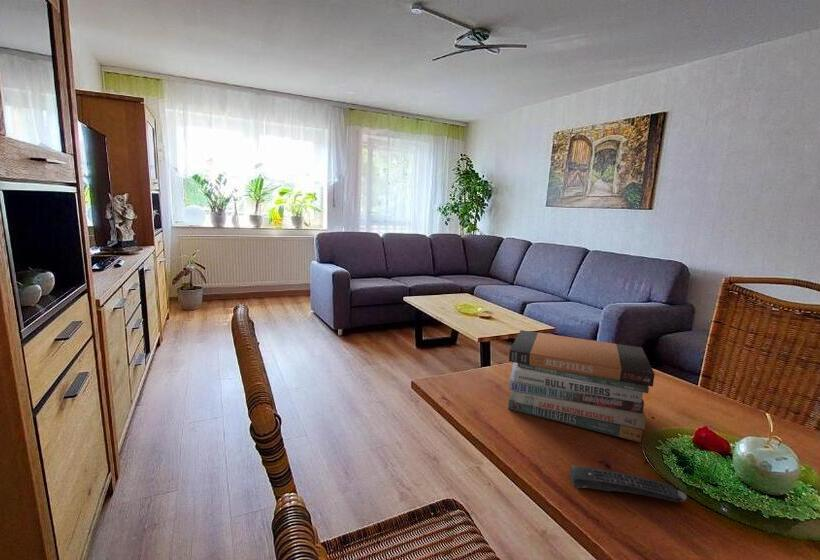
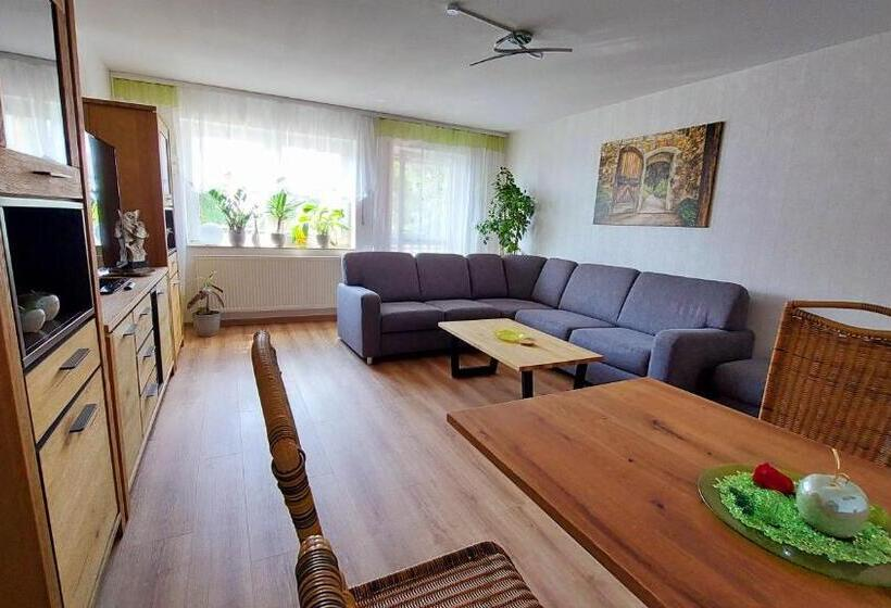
- remote control [569,465,688,503]
- book stack [507,329,656,443]
